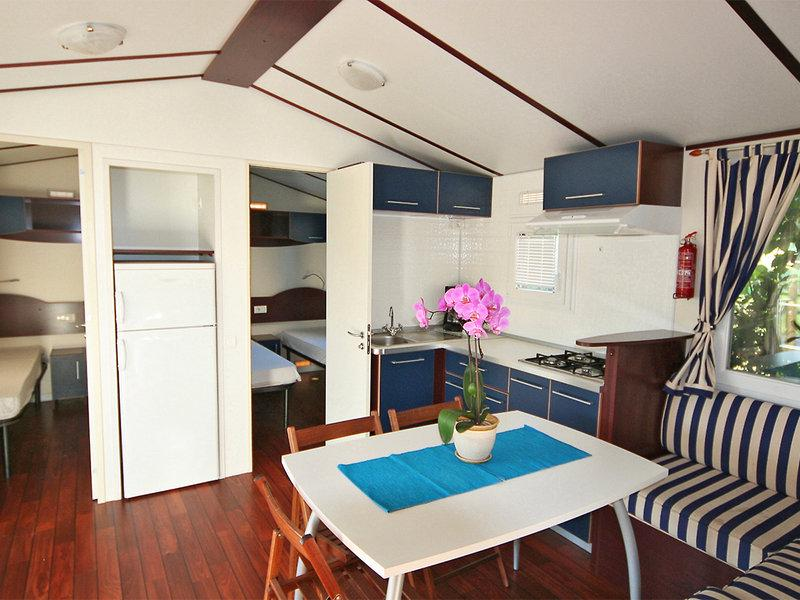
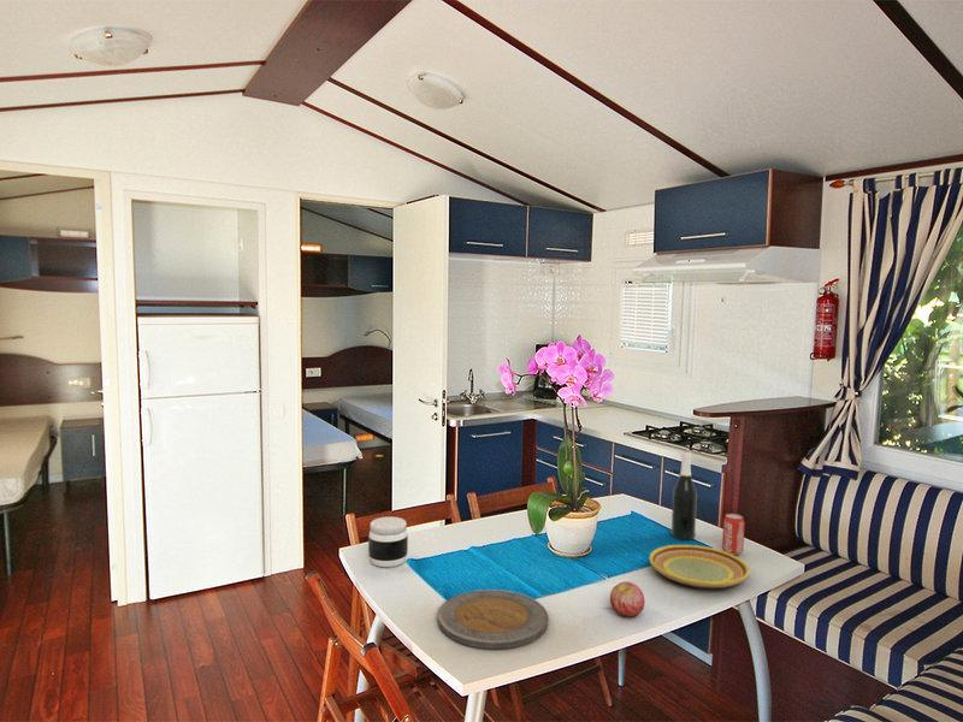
+ jar [367,515,409,568]
+ beverage can [721,513,746,556]
+ plate [437,588,550,650]
+ plate [648,544,750,590]
+ apple [609,580,646,619]
+ wine bottle [670,449,698,542]
